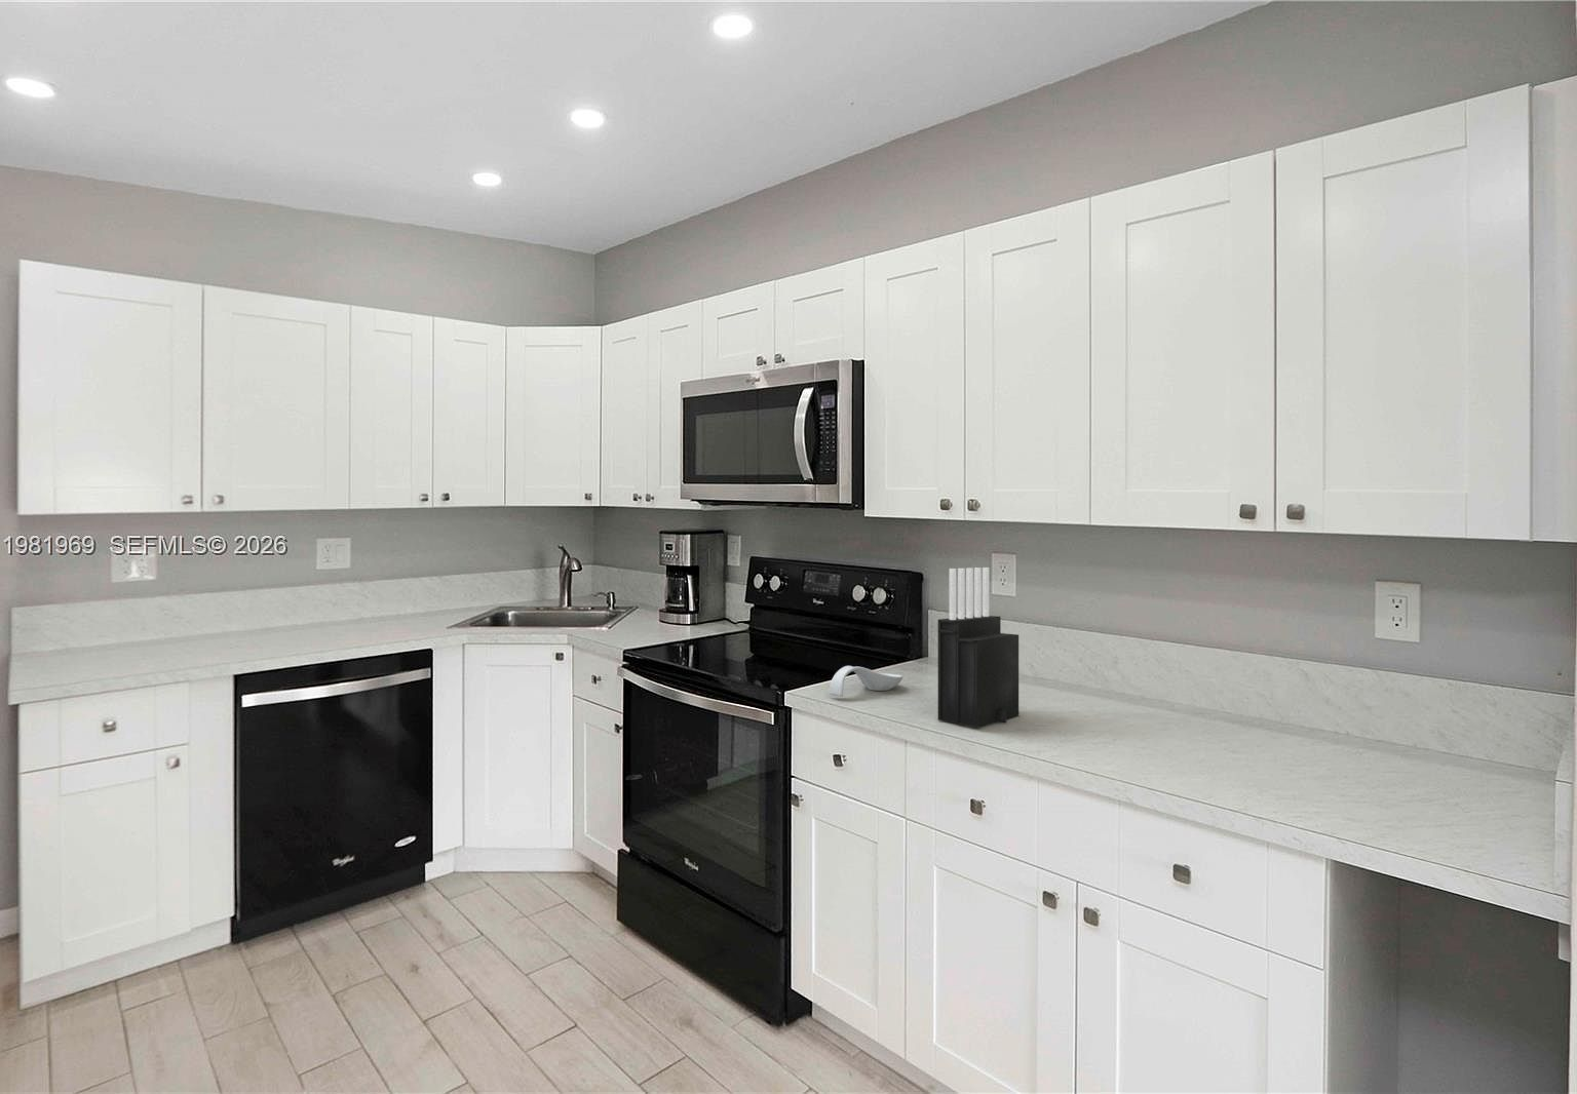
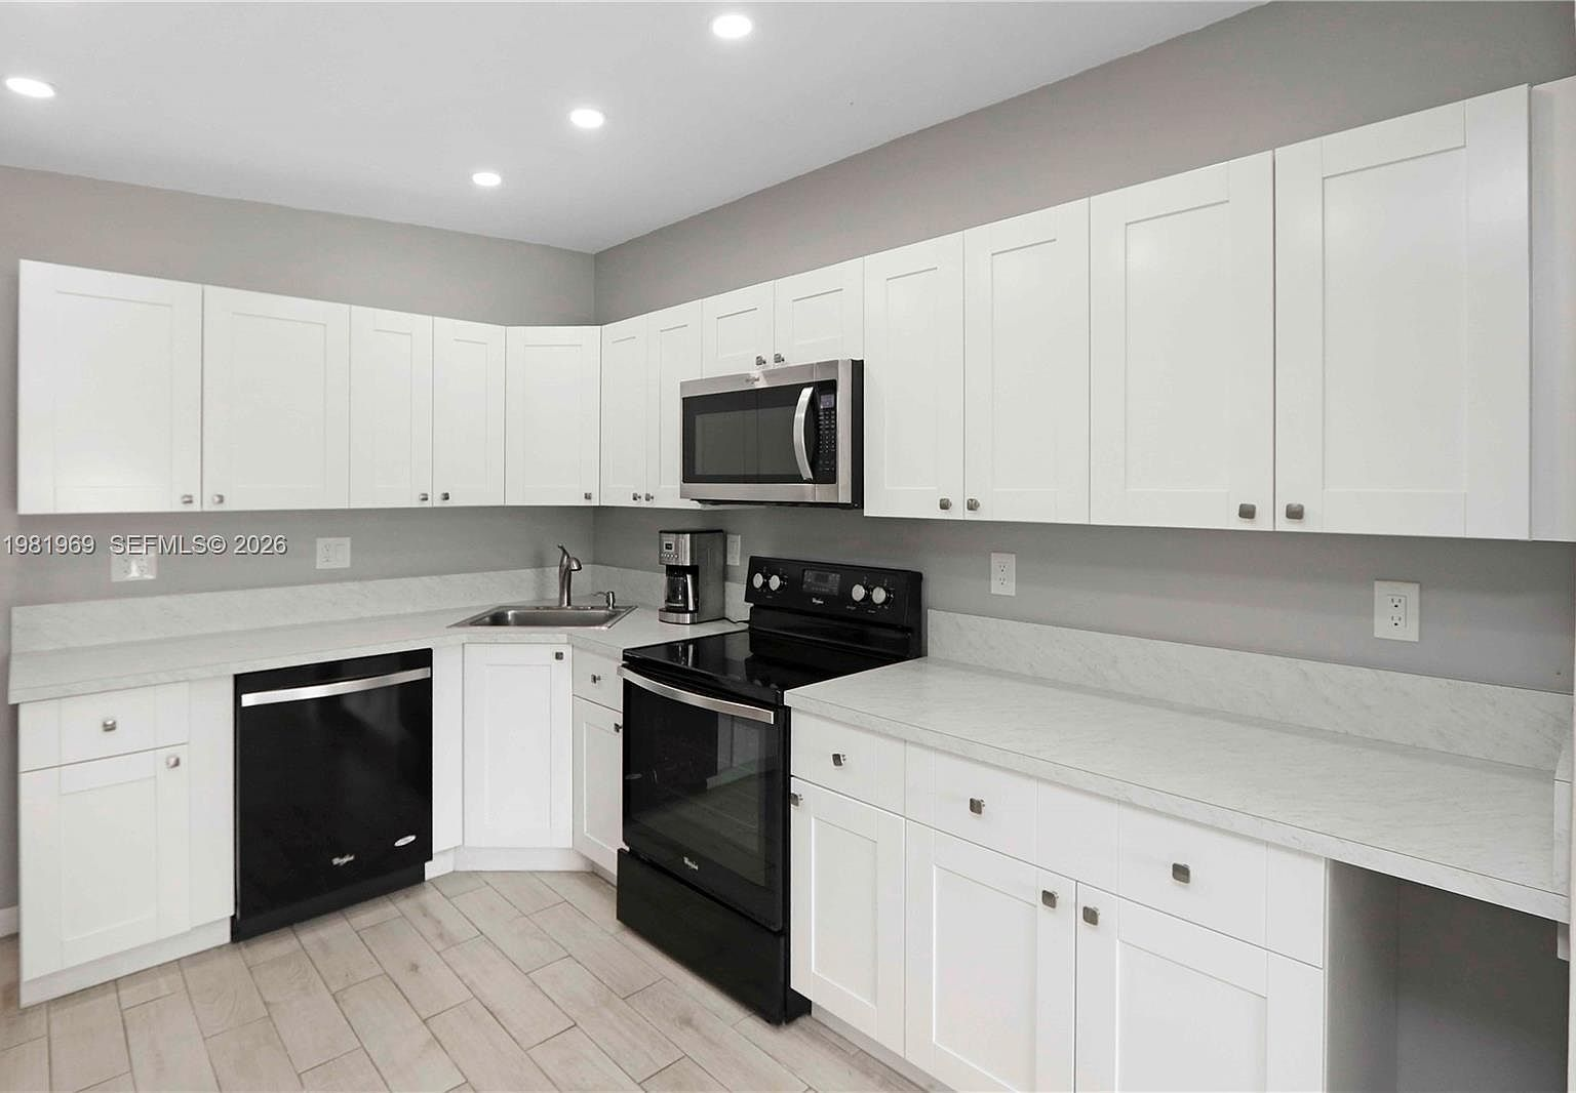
- knife block [937,567,1020,727]
- spoon rest [828,665,904,697]
